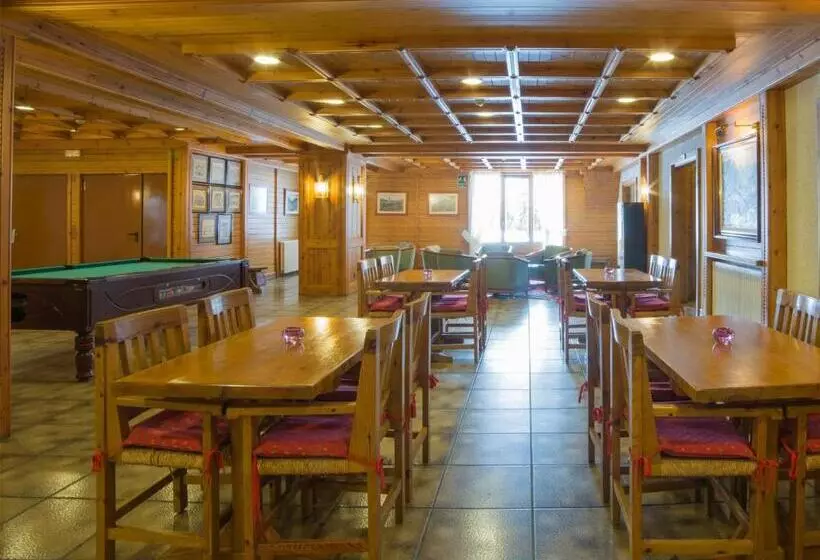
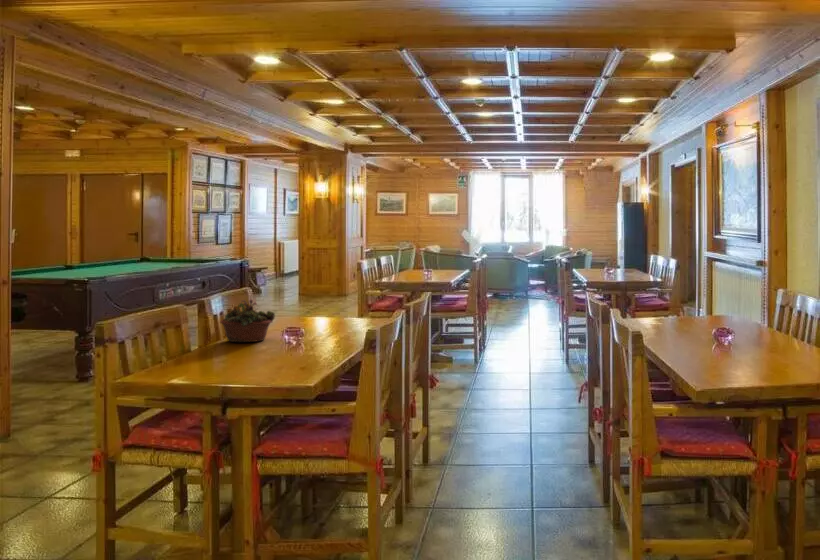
+ succulent planter [219,298,277,343]
